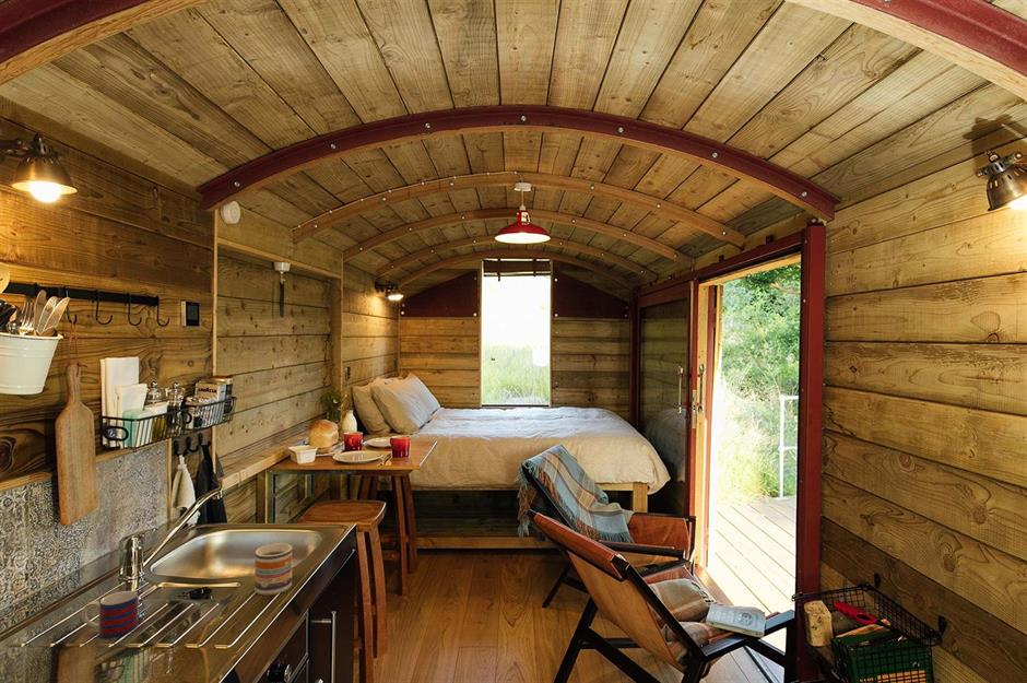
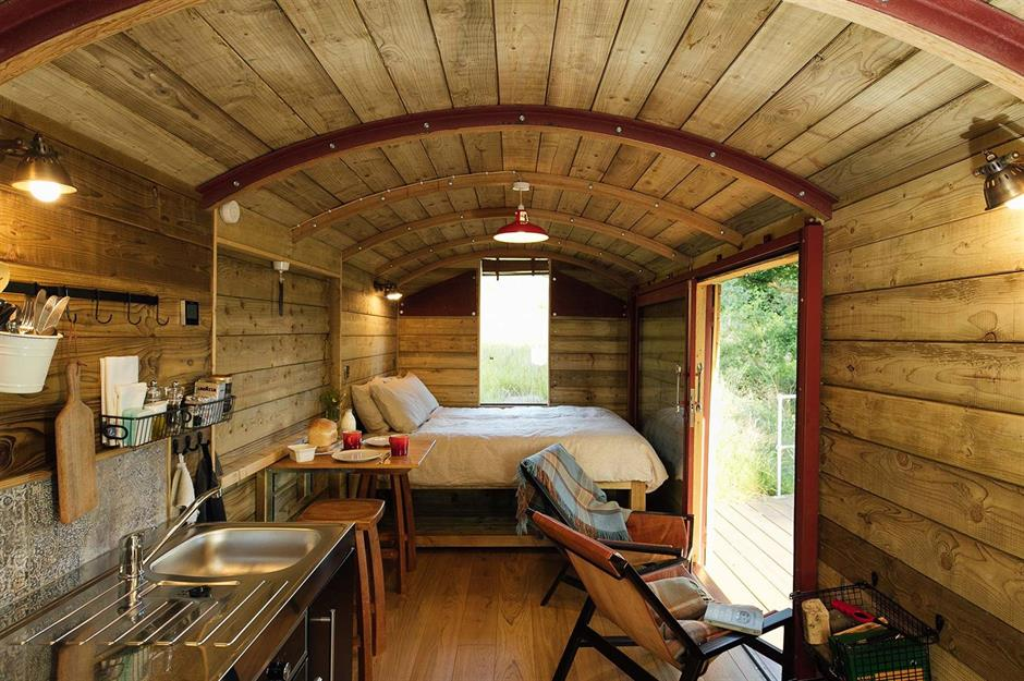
- mug [253,542,293,596]
- mug [81,590,139,639]
